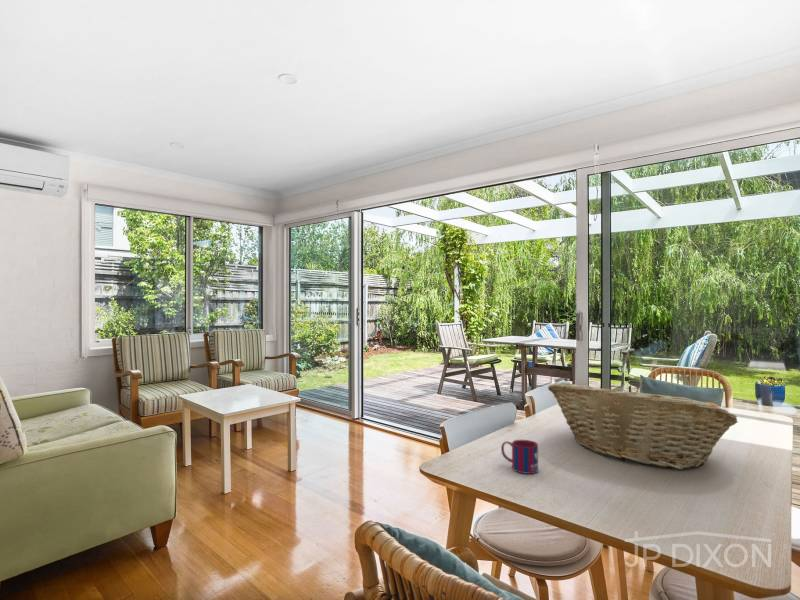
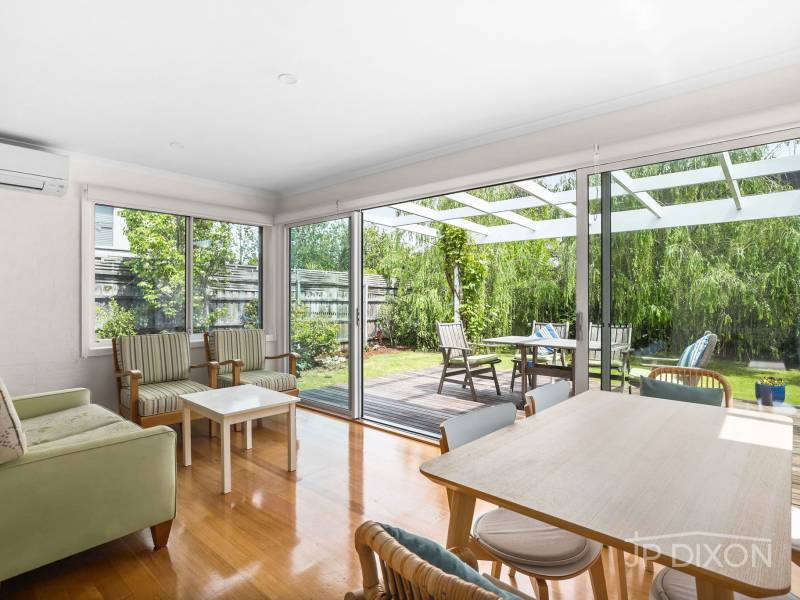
- mug [500,439,539,475]
- fruit basket [547,382,739,470]
